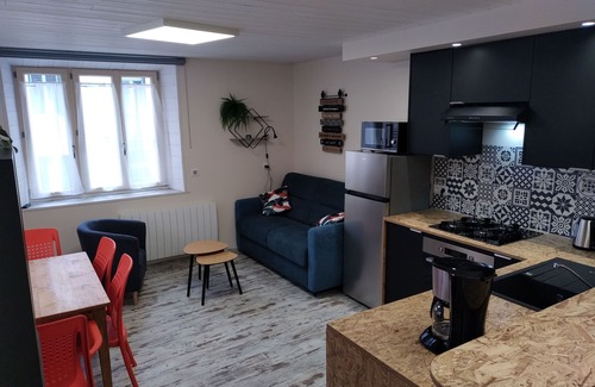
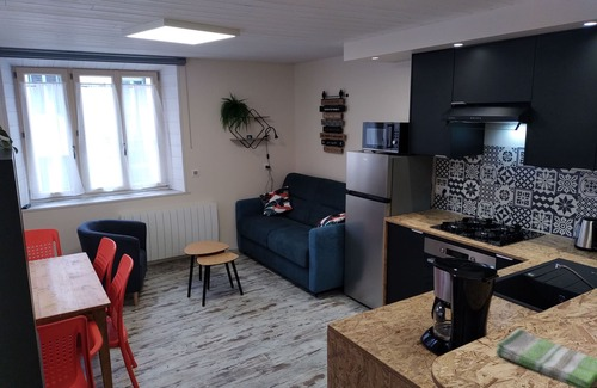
+ dish towel [494,328,597,388]
